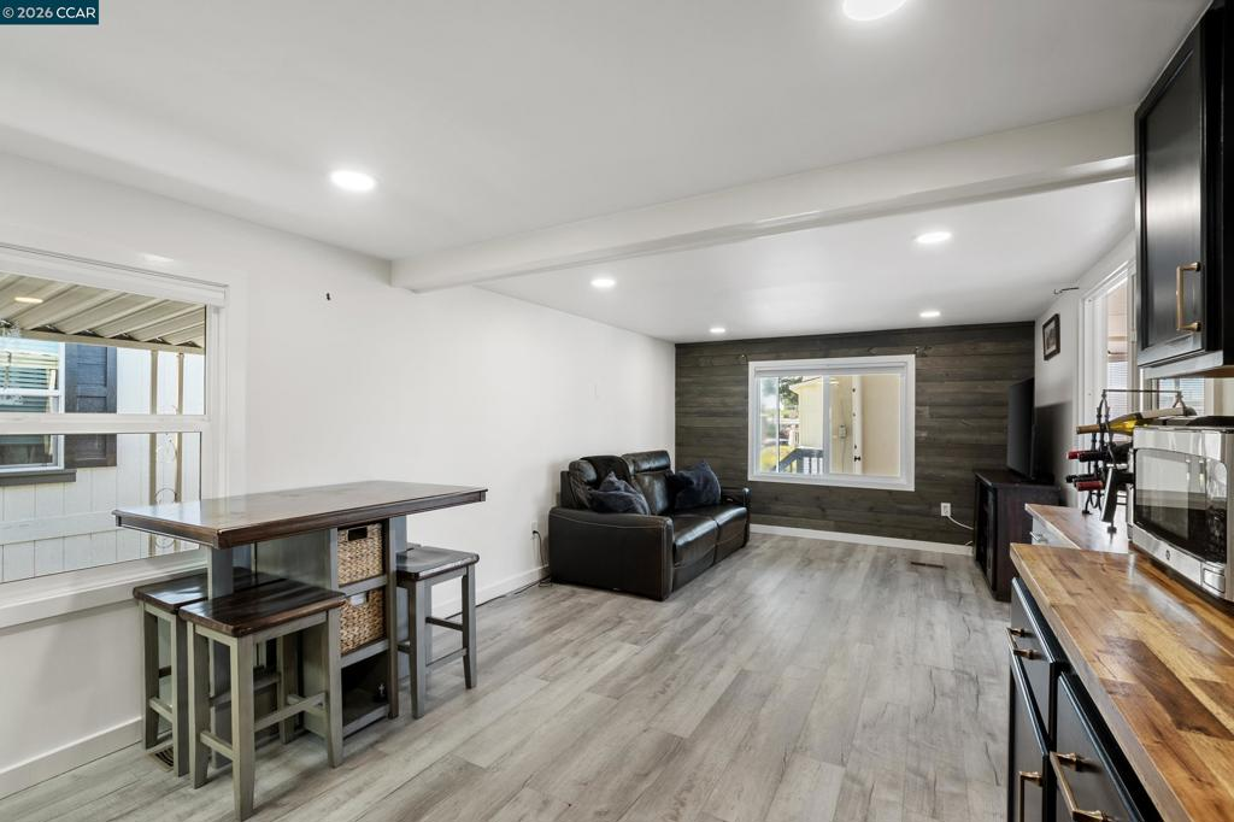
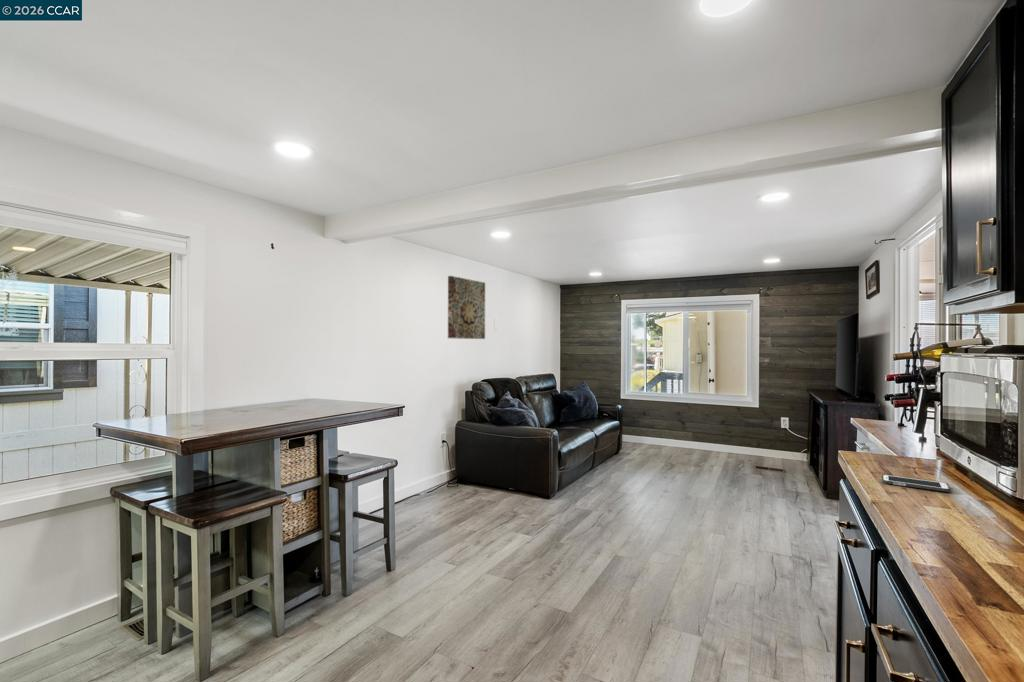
+ wall art [447,275,486,340]
+ cell phone [881,474,951,493]
